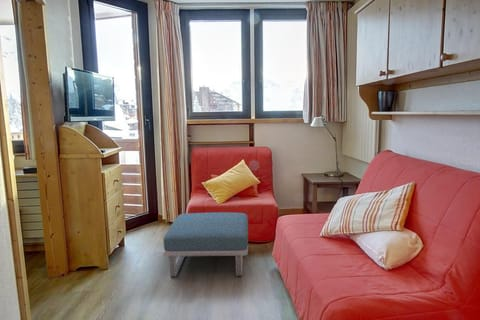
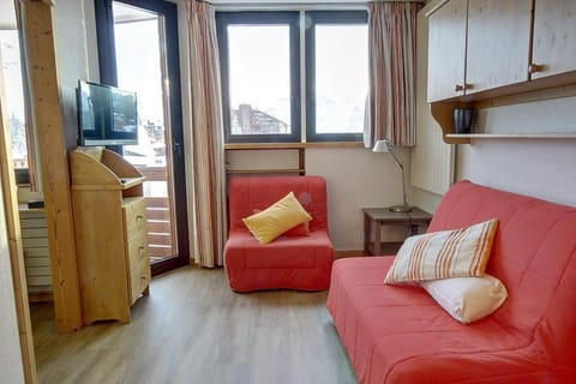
- footstool [162,211,249,278]
